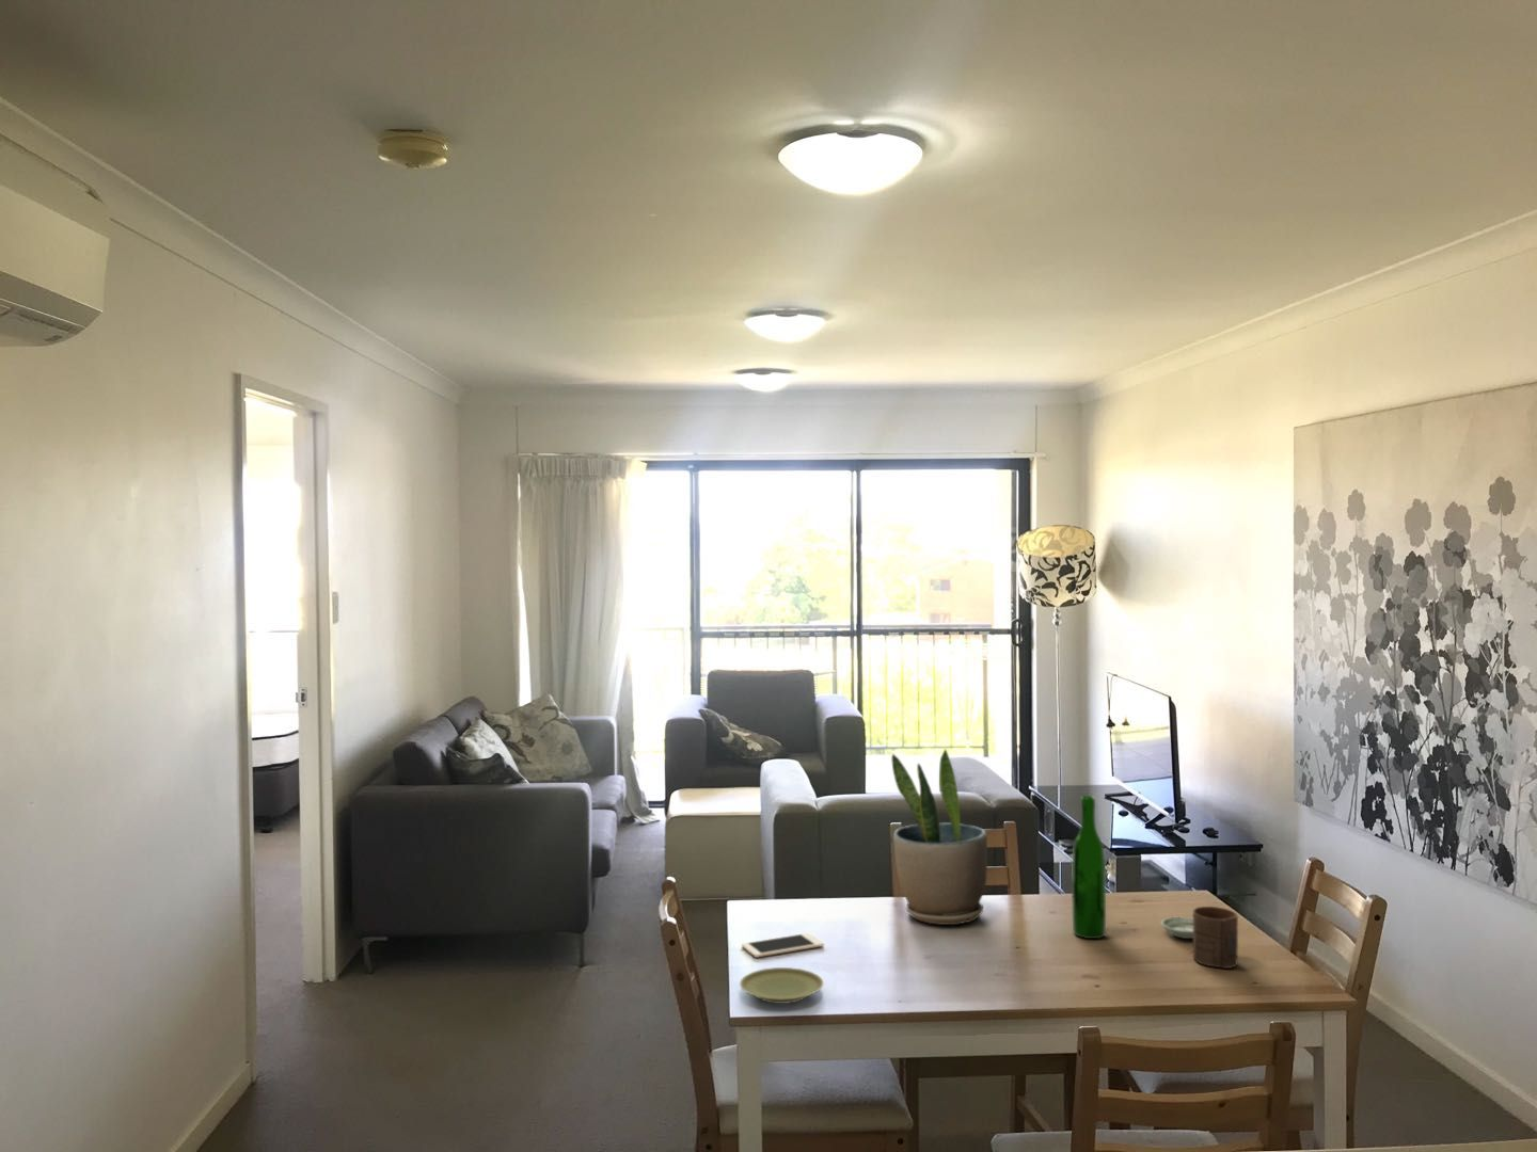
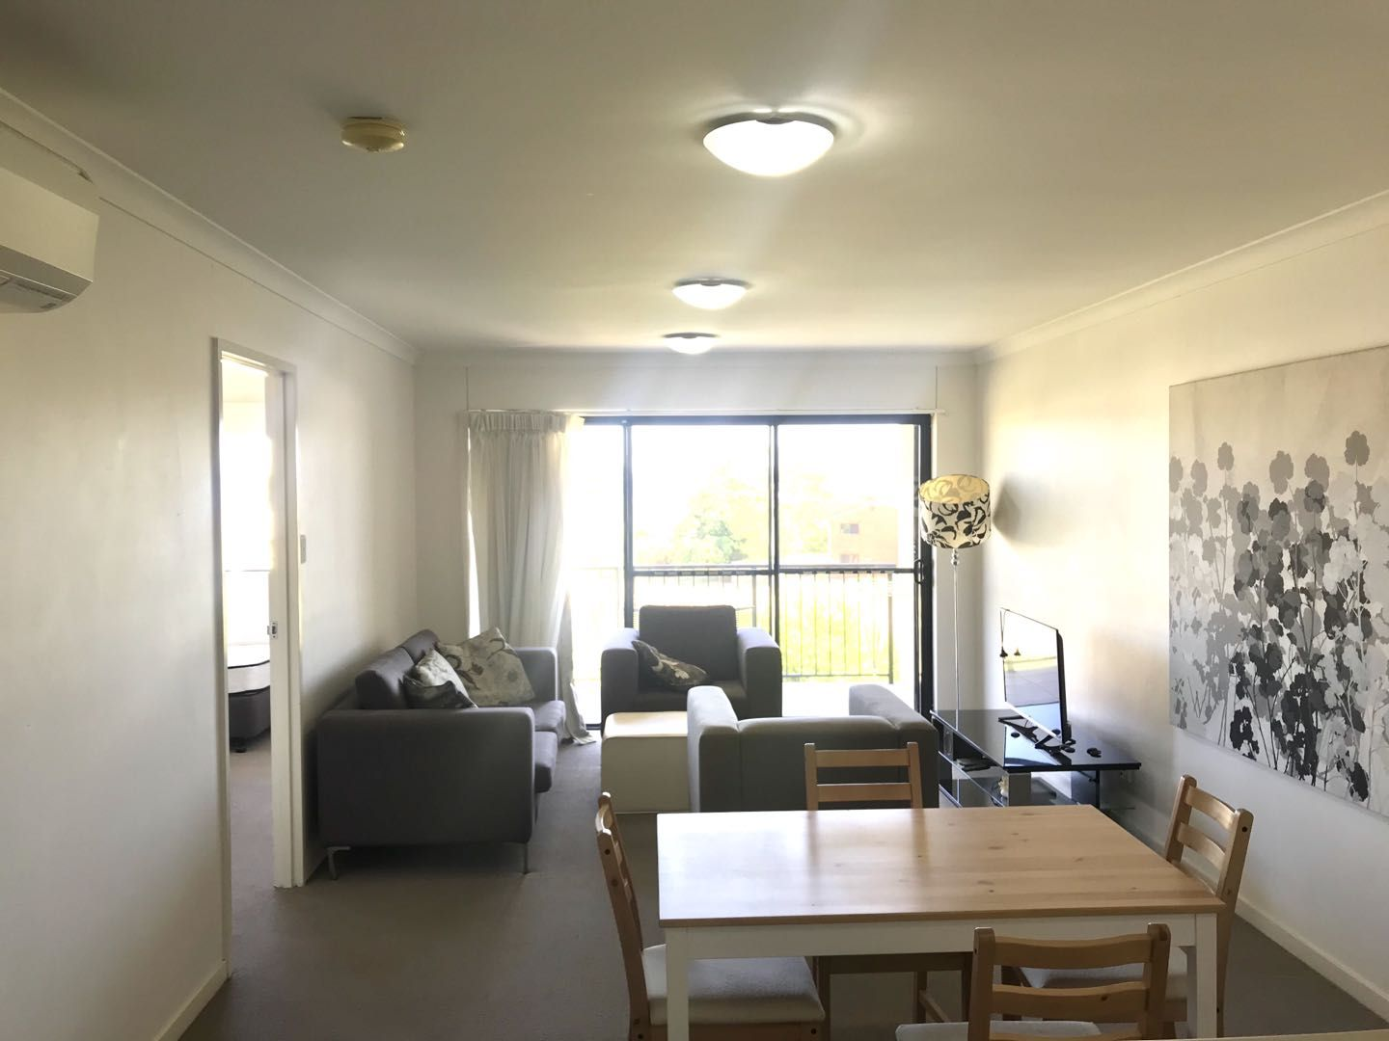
- plate [738,967,825,1004]
- wine bottle [1071,795,1107,940]
- saucer [1159,916,1193,940]
- cell phone [741,932,825,958]
- potted plant [891,749,989,926]
- cup [1192,905,1239,969]
